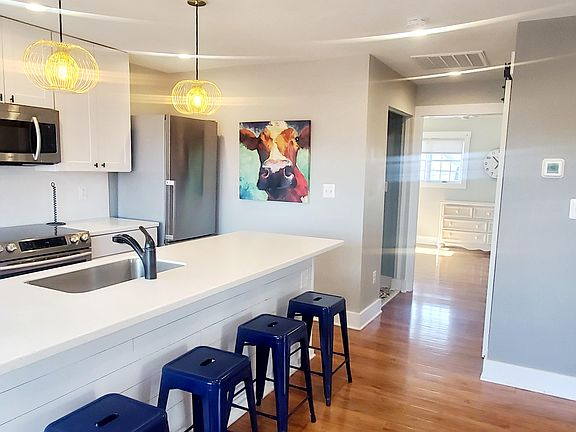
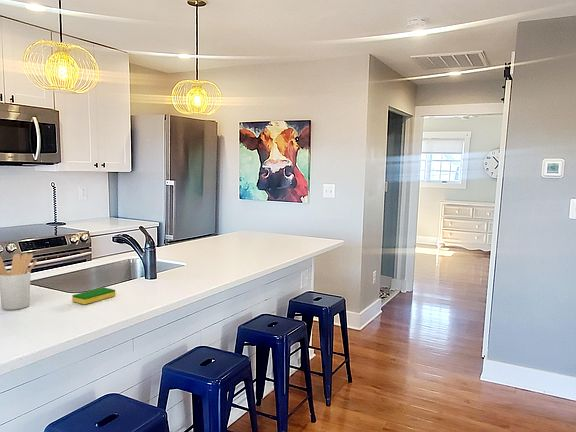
+ utensil holder [0,252,37,311]
+ dish sponge [71,286,116,305]
